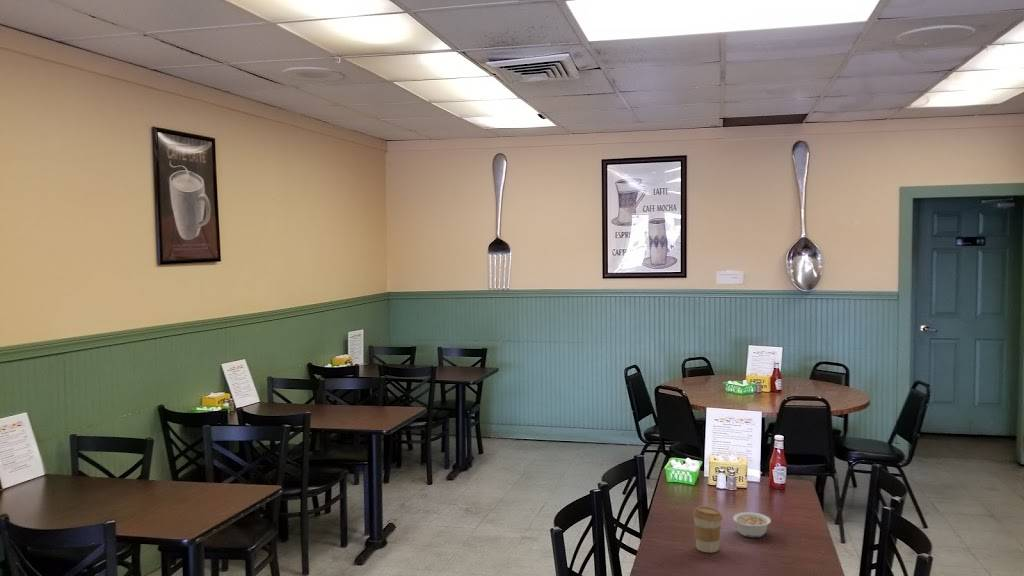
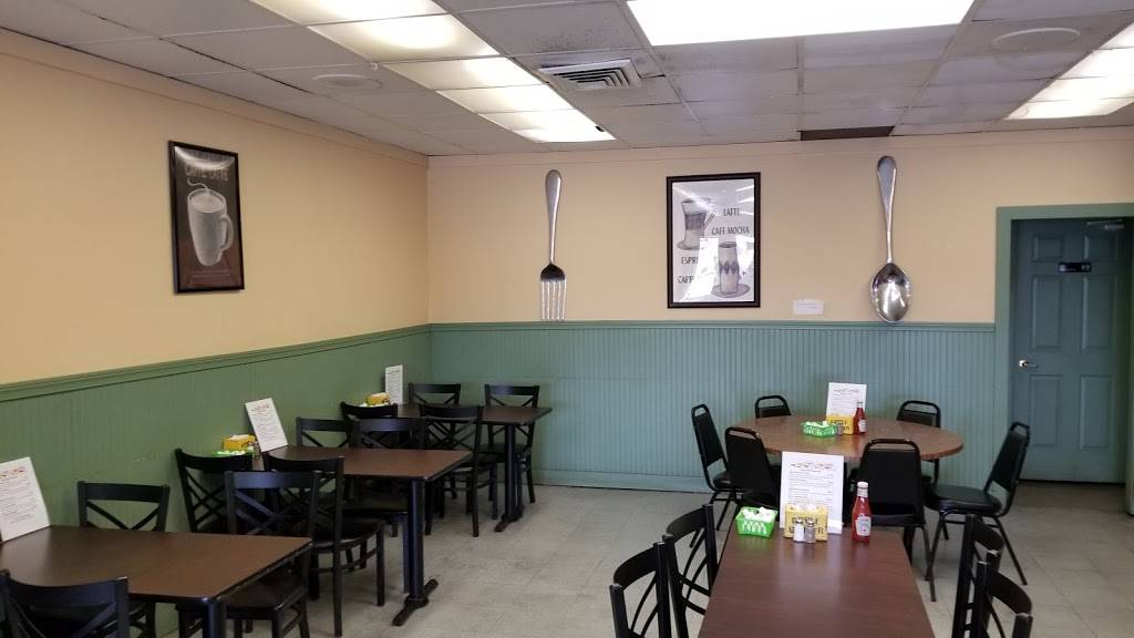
- coffee cup [692,506,724,554]
- legume [730,511,772,538]
